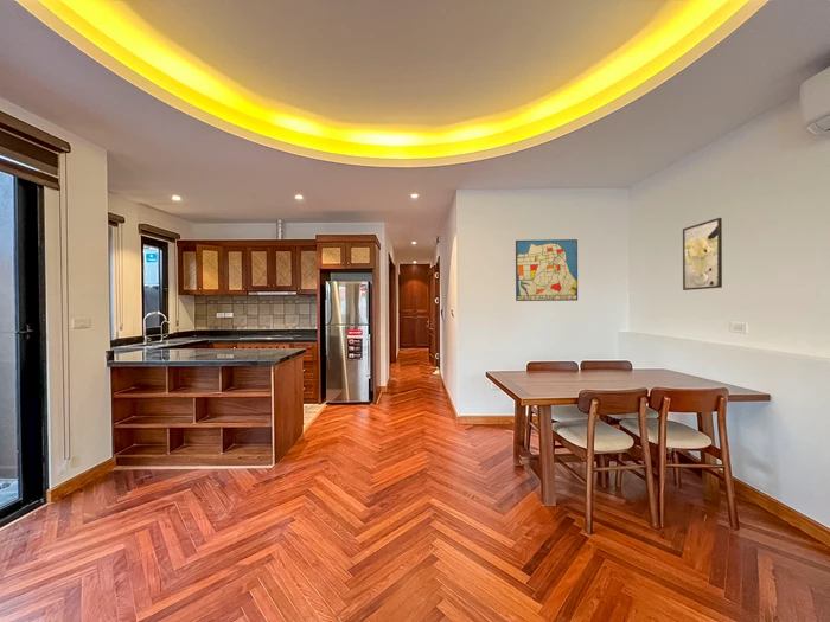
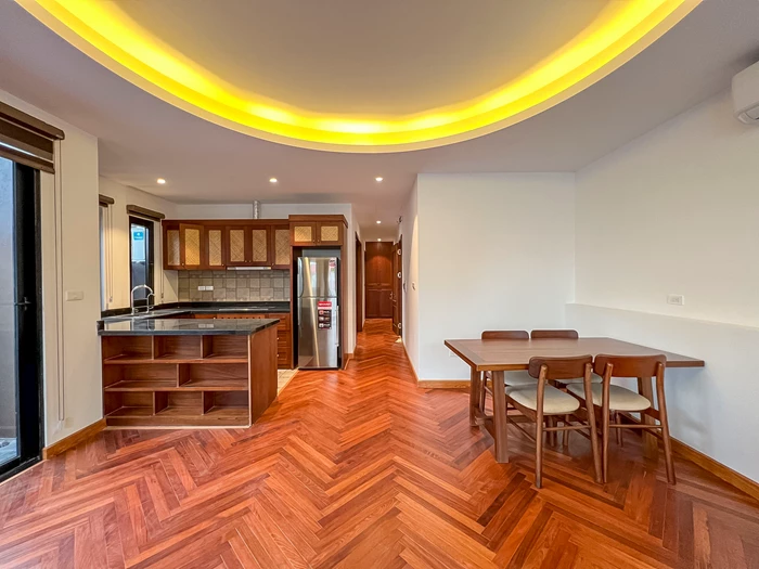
- wall art [515,238,579,302]
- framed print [682,217,723,291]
